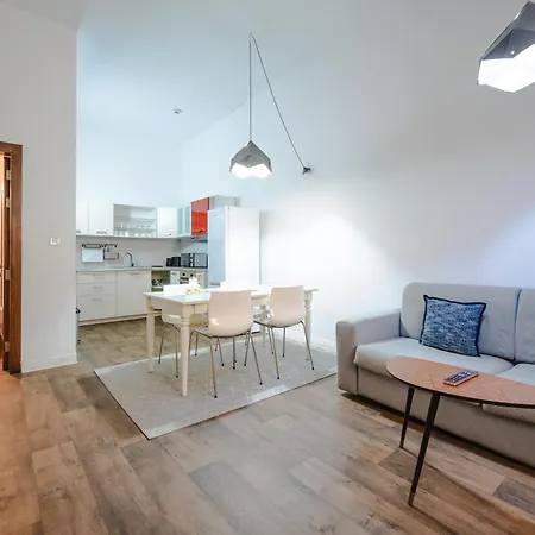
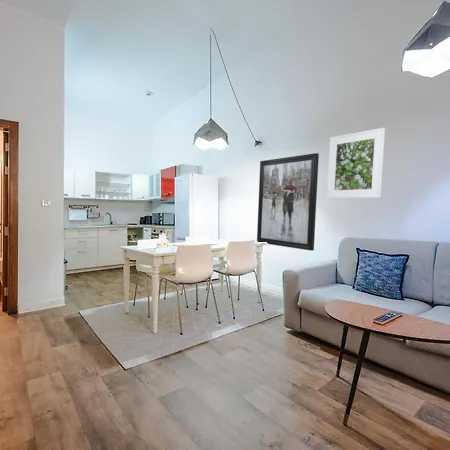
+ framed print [326,127,386,199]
+ wall art [256,152,320,252]
